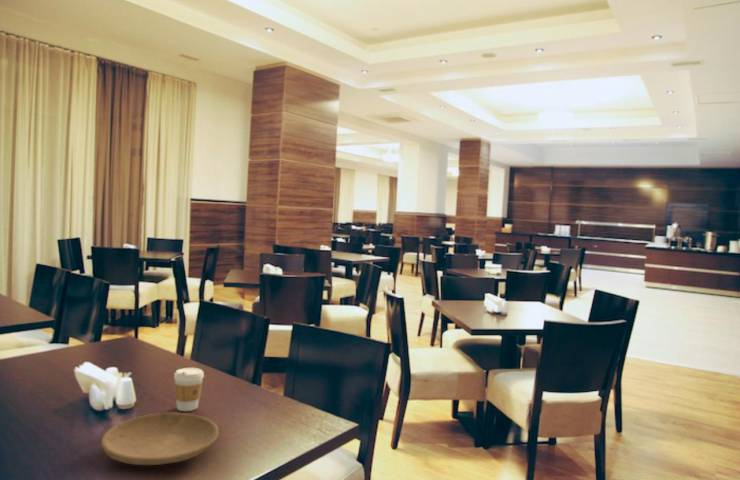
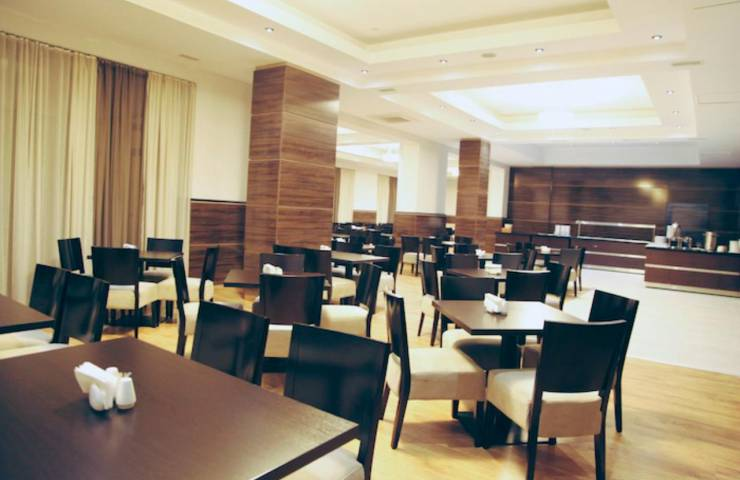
- coffee cup [173,367,205,412]
- plate [100,412,220,466]
